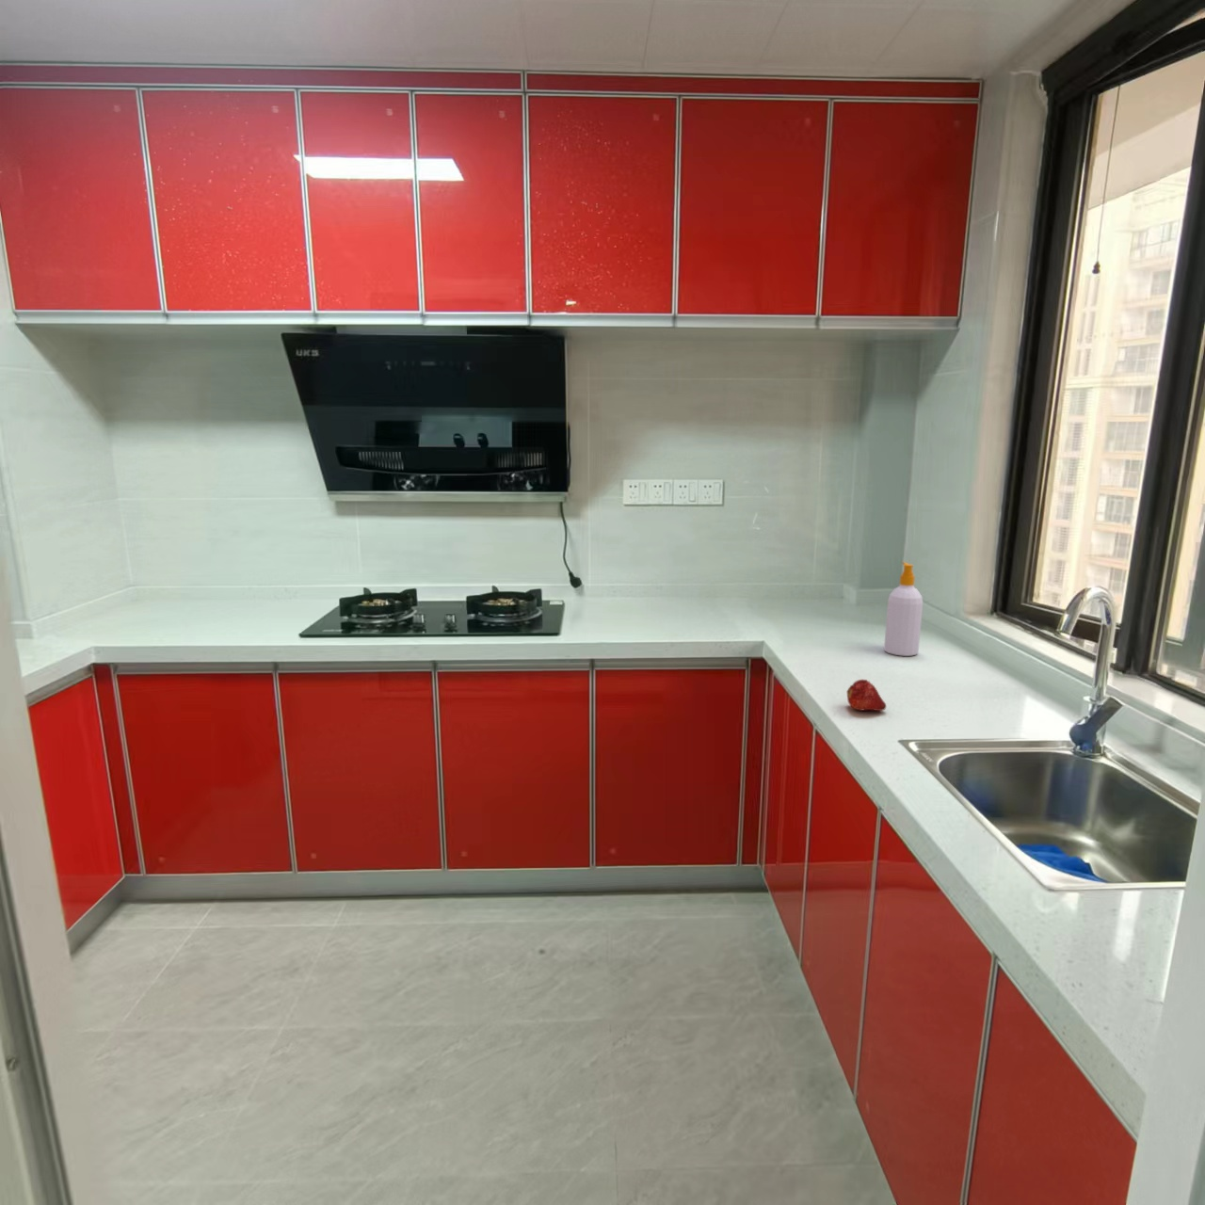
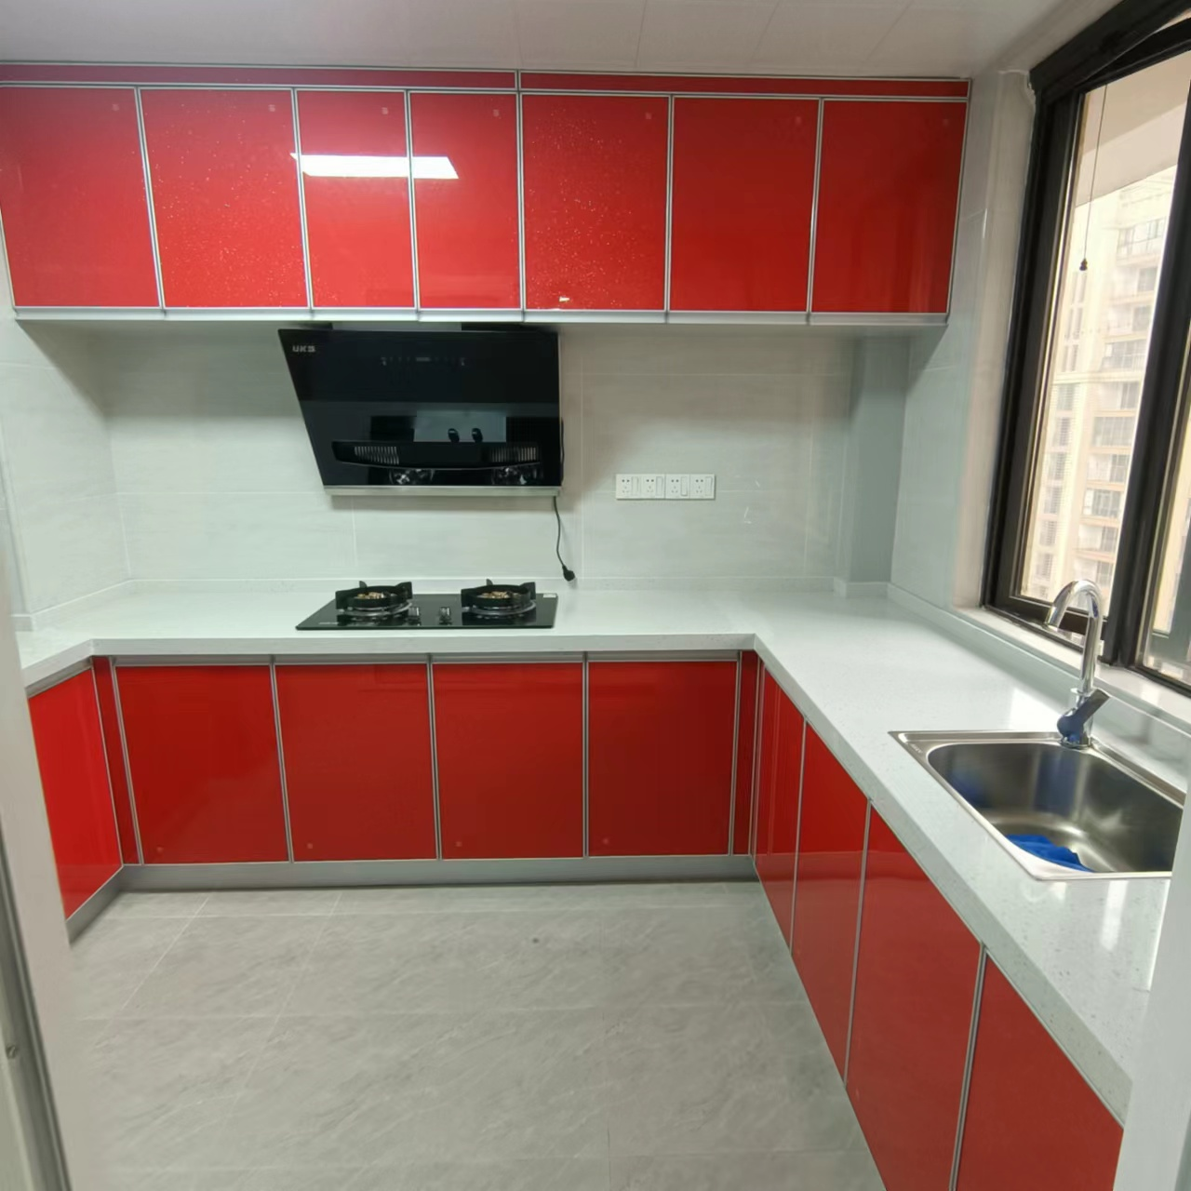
- fruit [846,679,887,712]
- soap bottle [883,561,924,657]
